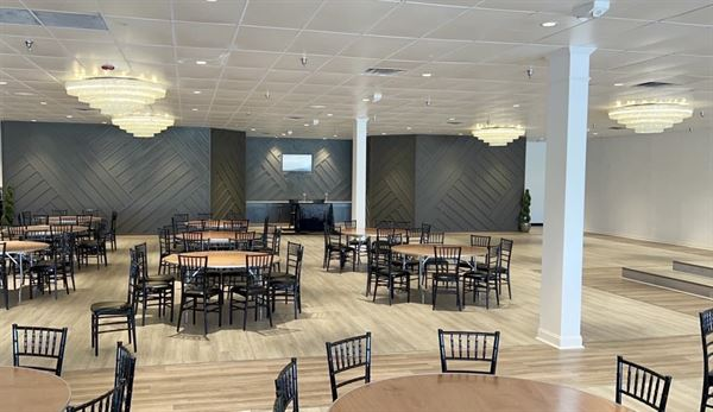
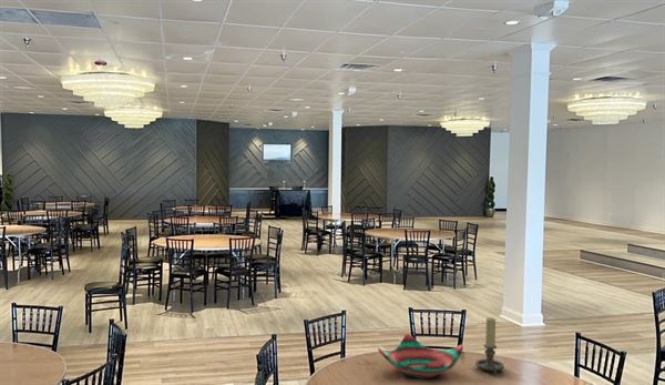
+ decorative bowl [377,333,464,379]
+ candle holder [474,316,505,375]
